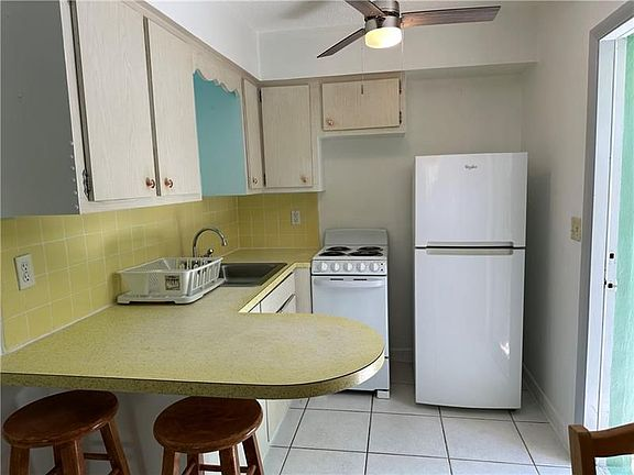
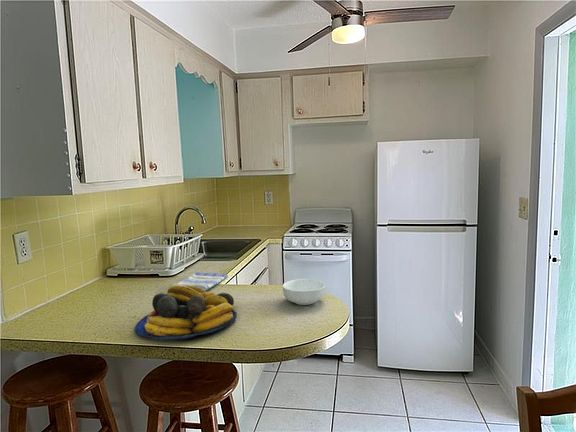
+ dish towel [172,271,229,291]
+ cereal bowl [282,278,327,306]
+ fruit bowl [134,285,238,341]
